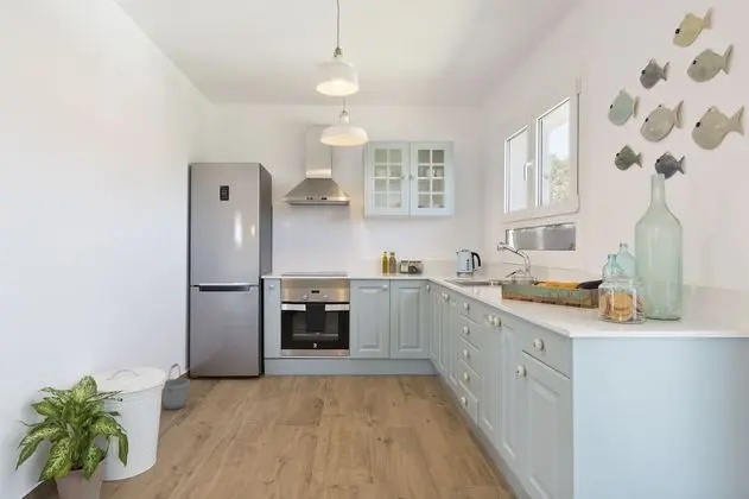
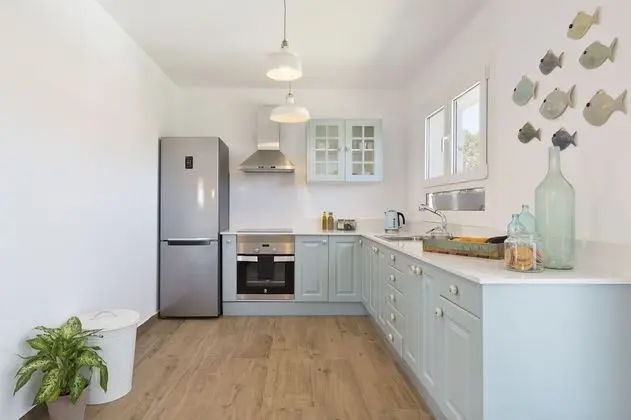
- bucket [161,362,191,411]
